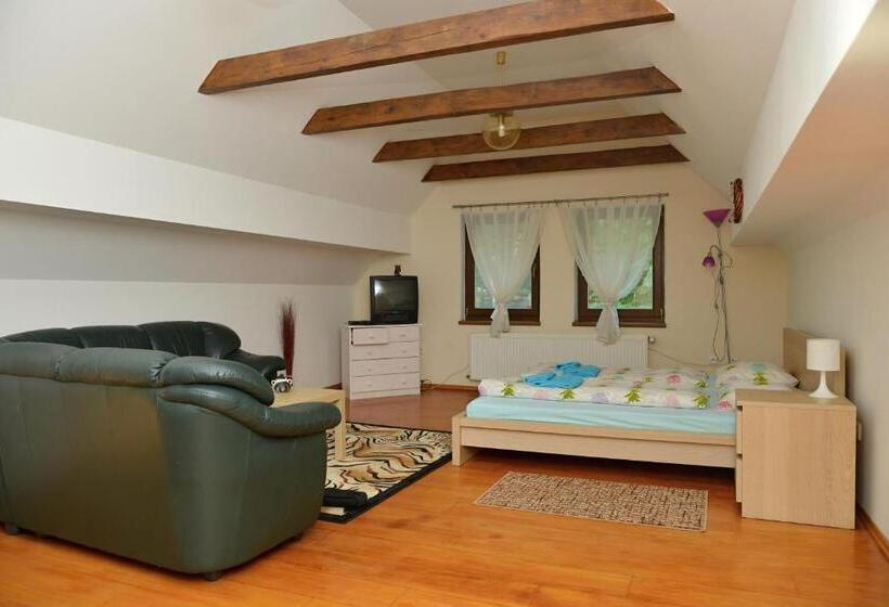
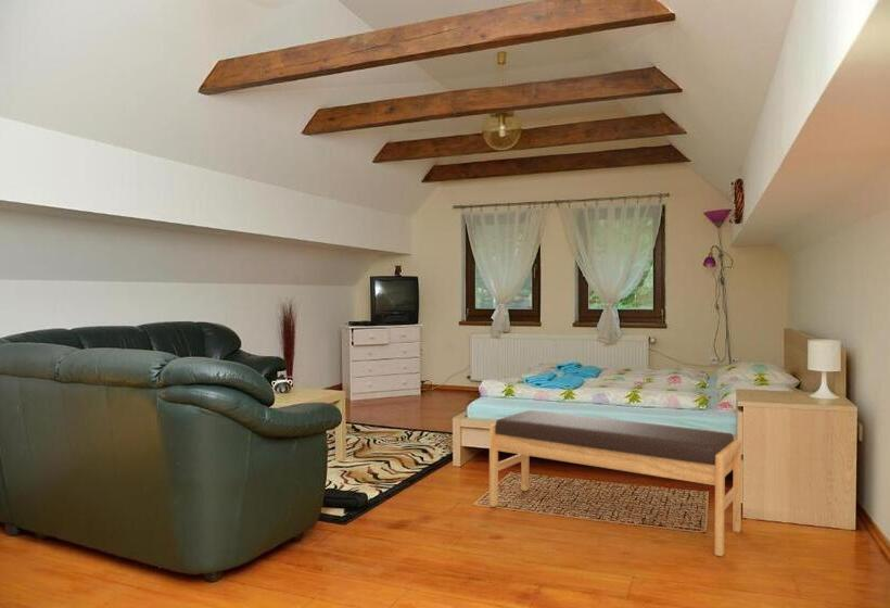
+ bench [488,409,742,558]
